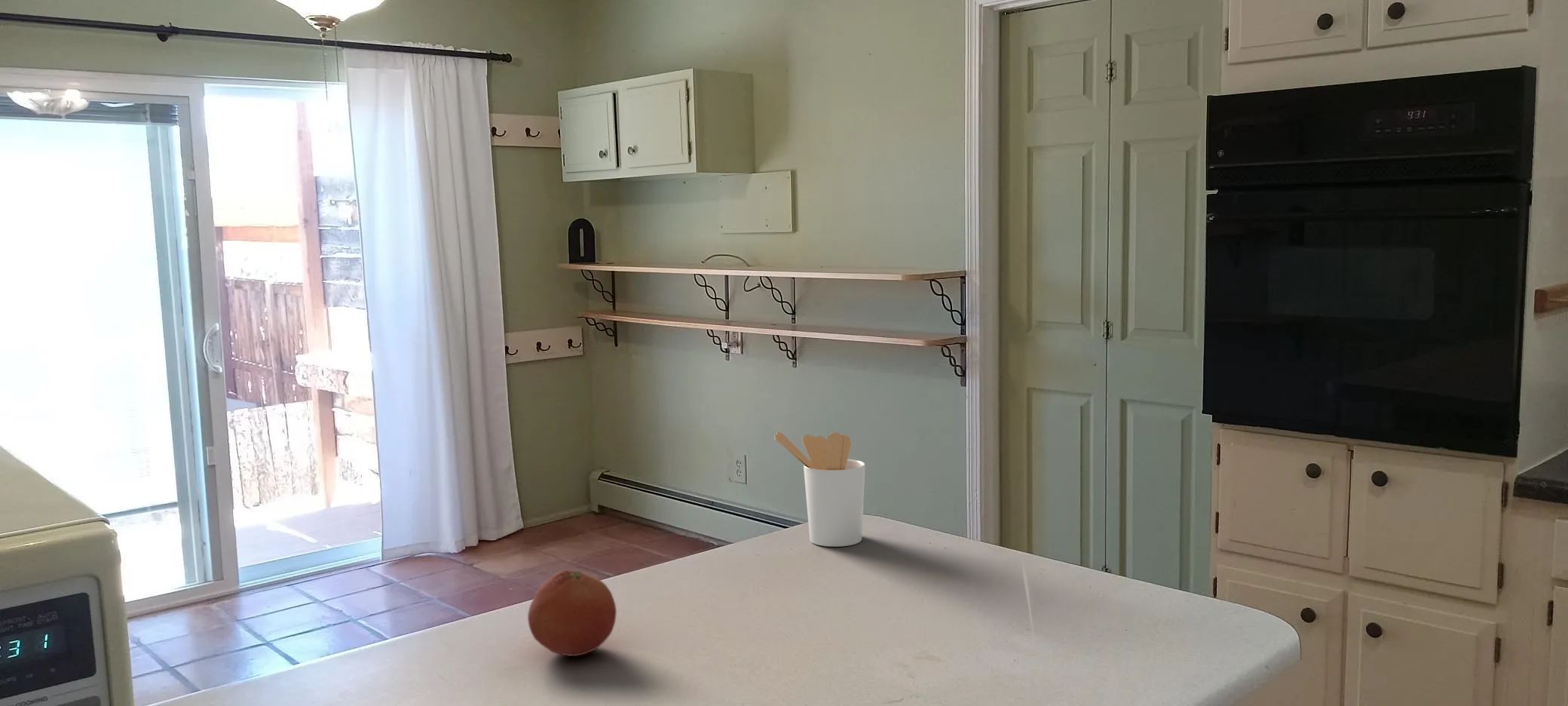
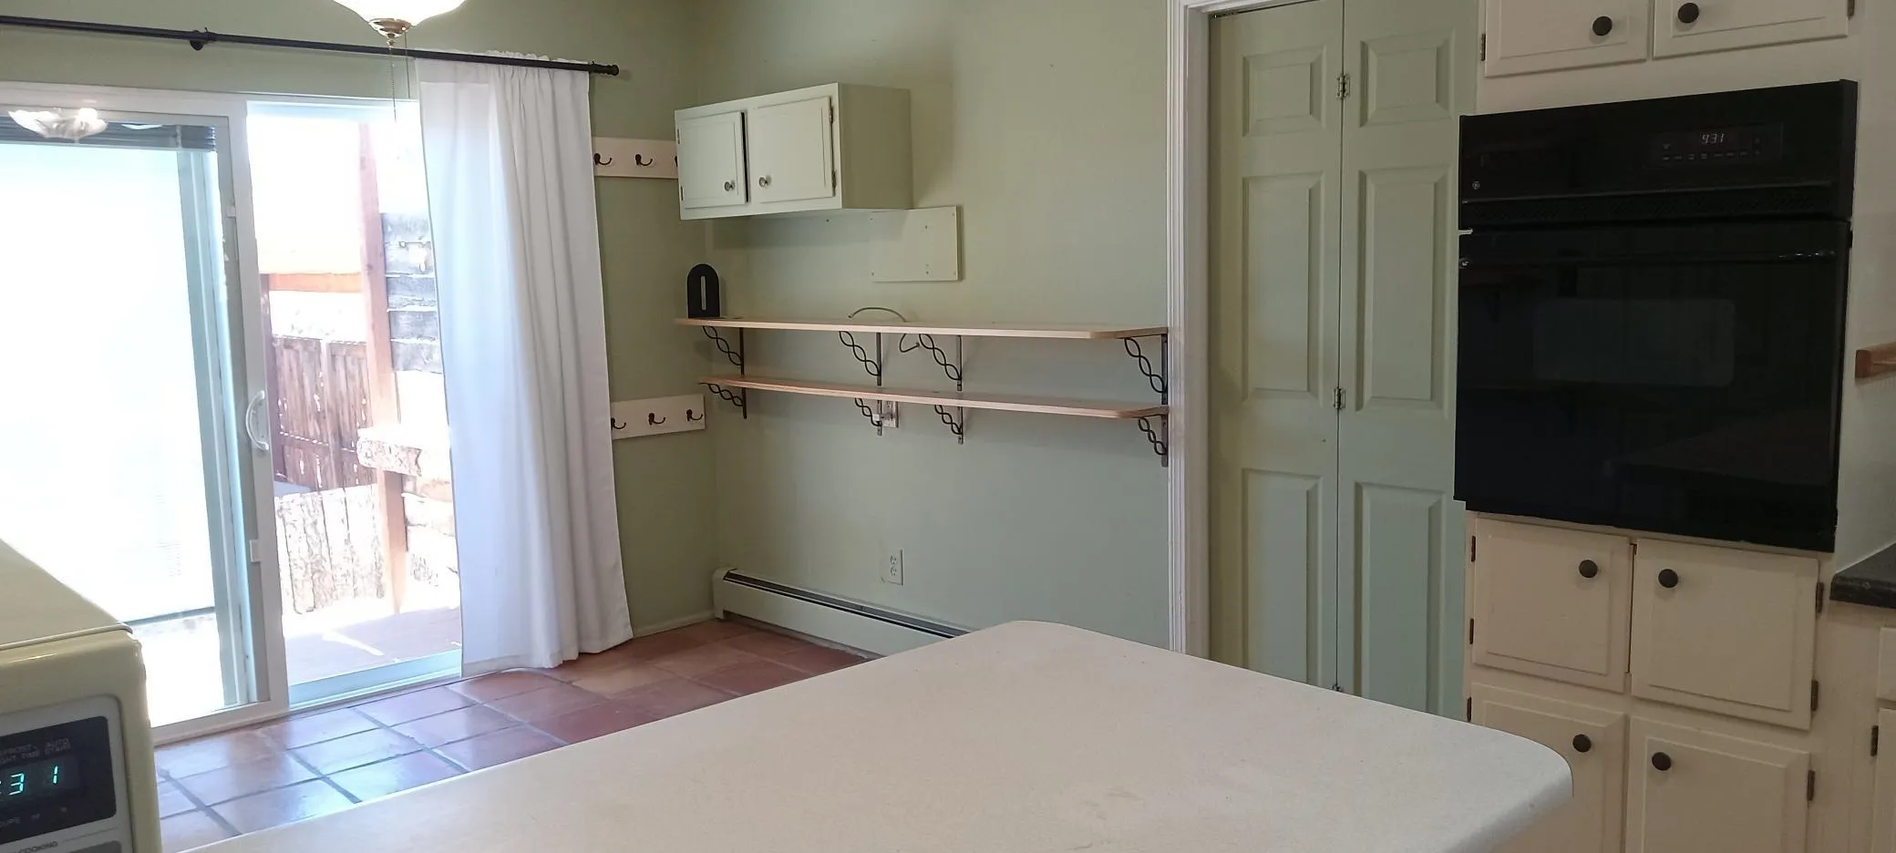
- fruit [527,569,617,657]
- utensil holder [773,431,866,548]
